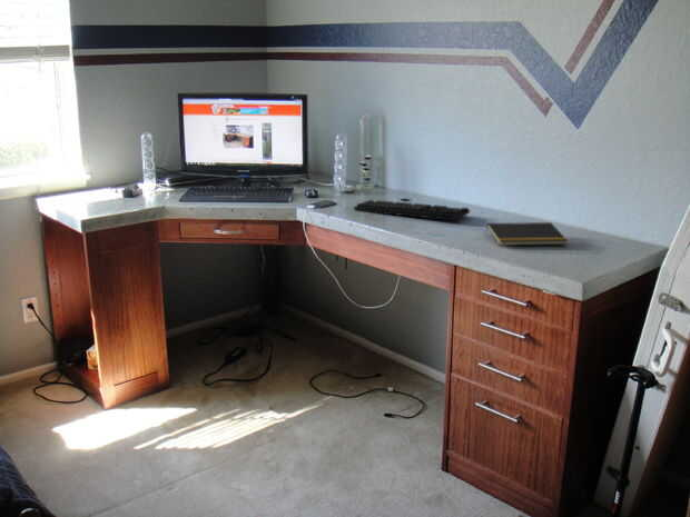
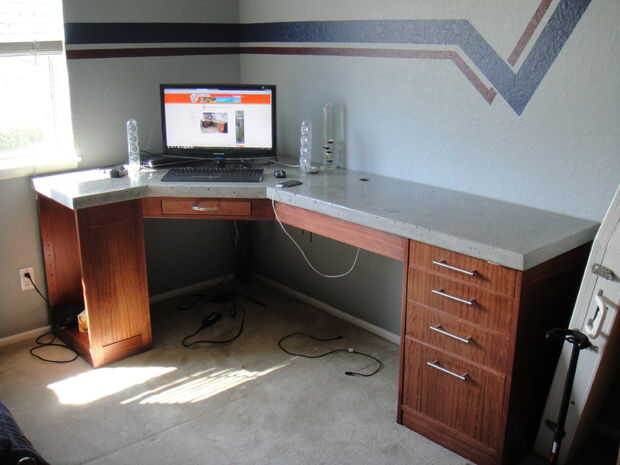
- keyboard [352,199,472,221]
- notepad [484,221,569,247]
